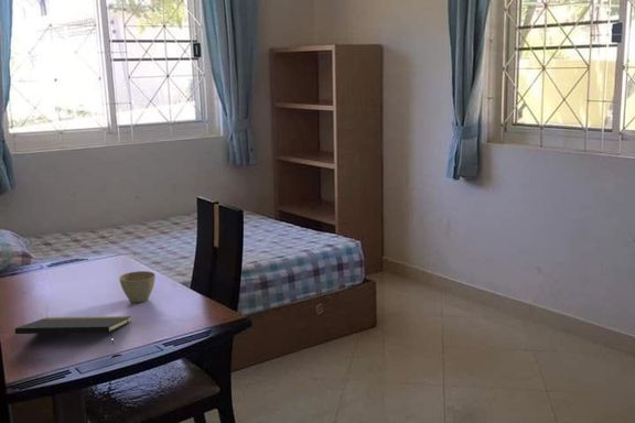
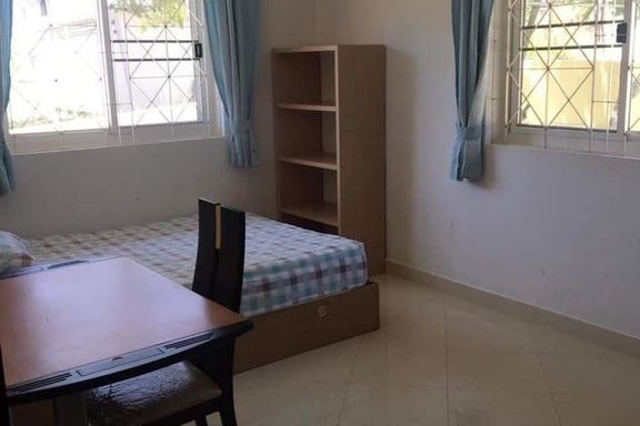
- notepad [14,315,132,345]
- flower pot [118,270,157,304]
